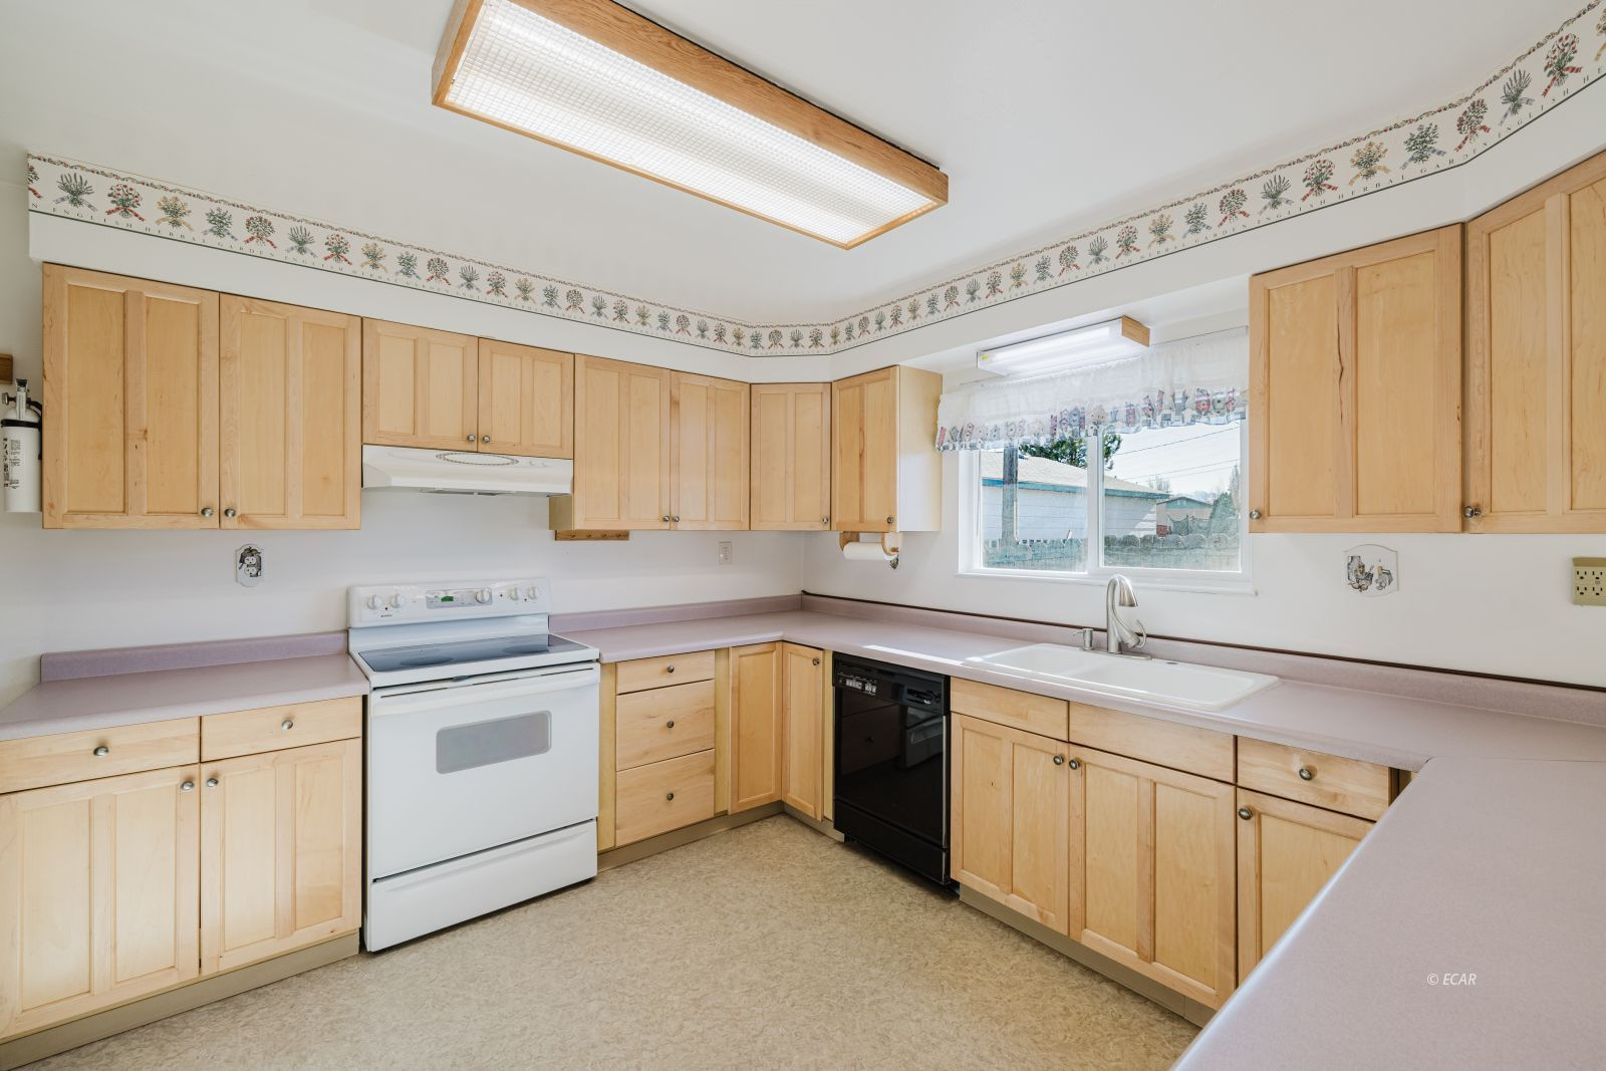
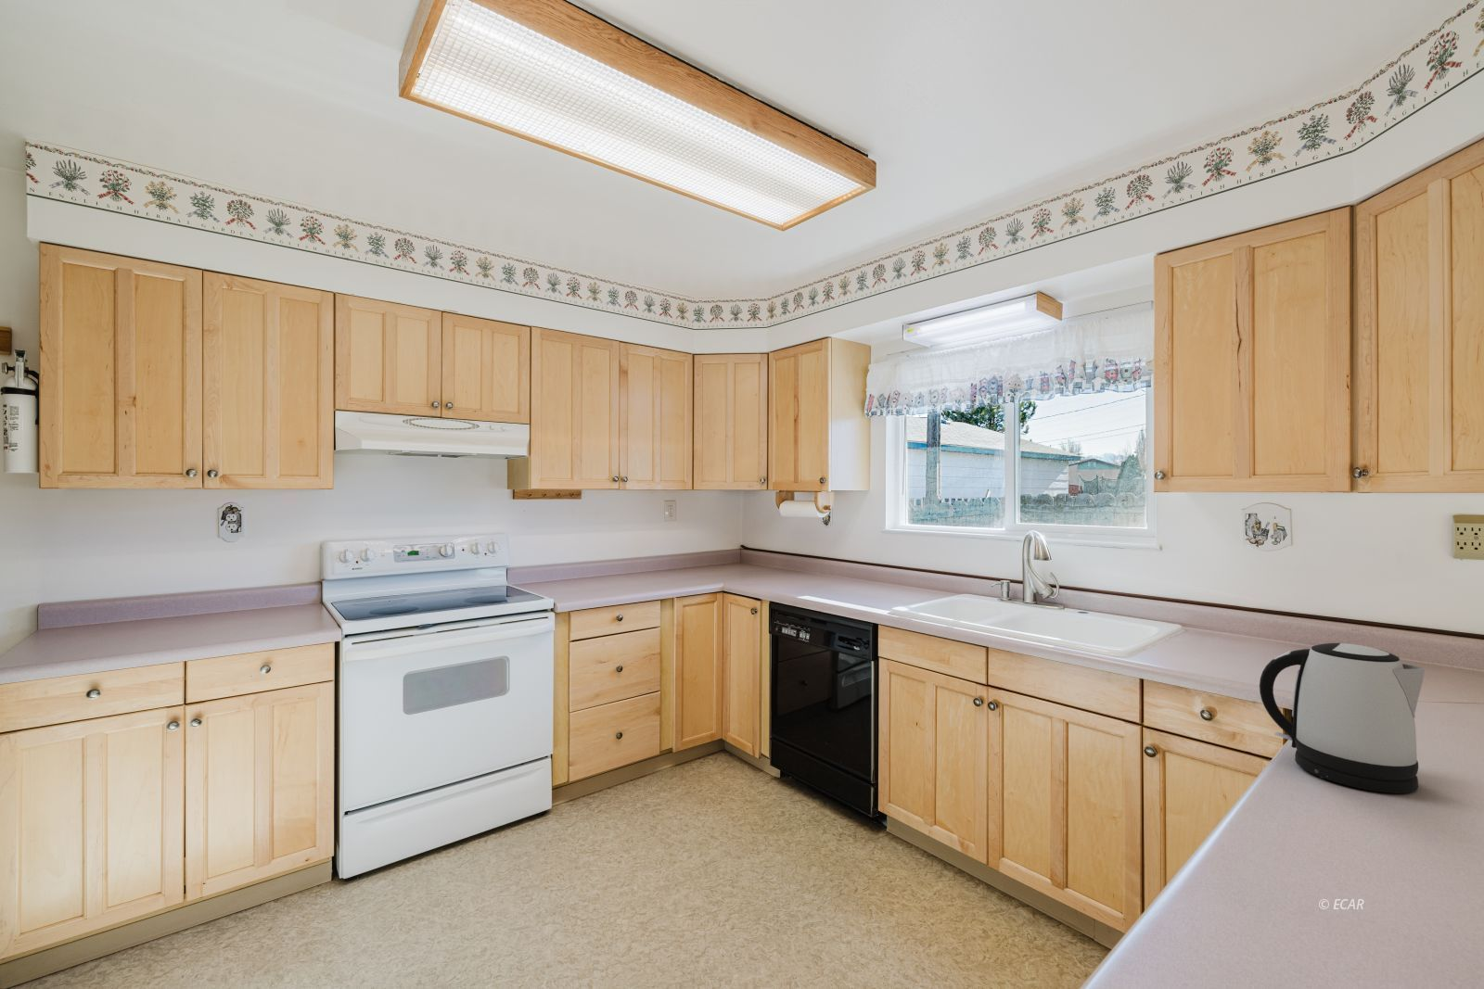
+ kettle [1259,642,1425,795]
